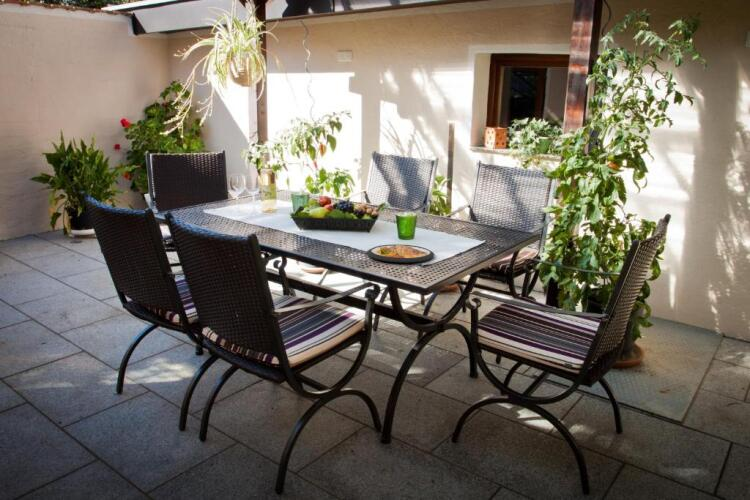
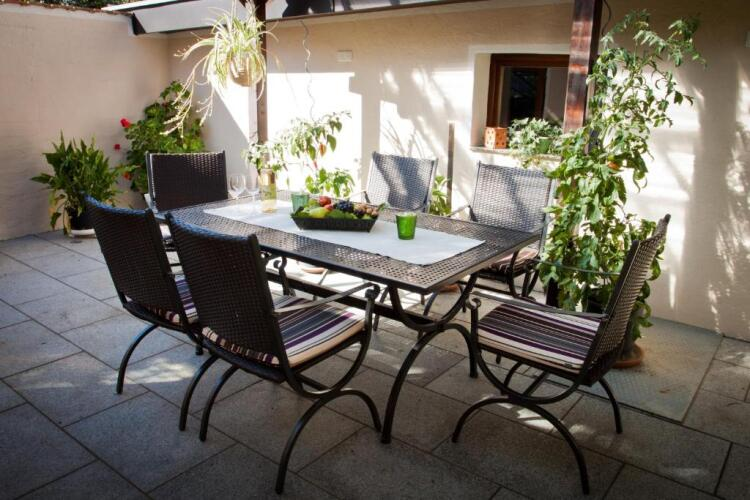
- dish [366,244,435,263]
